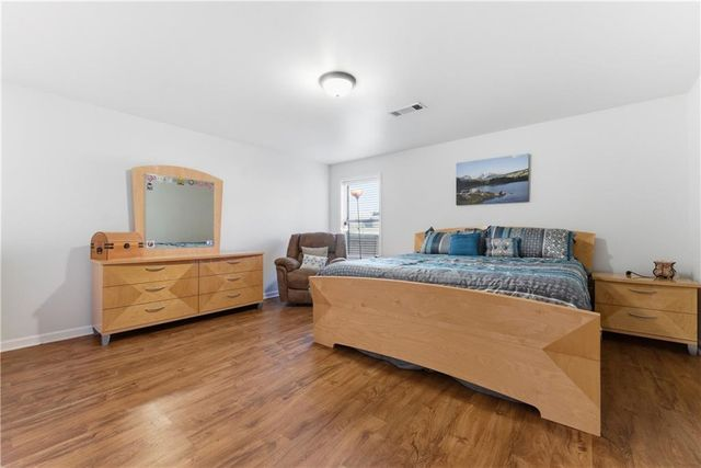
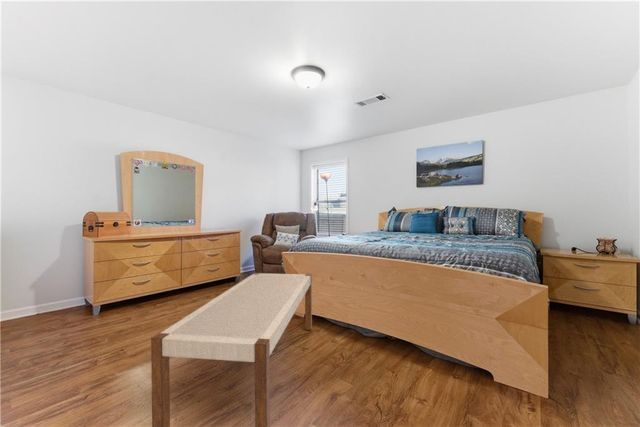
+ bench [150,272,313,427]
